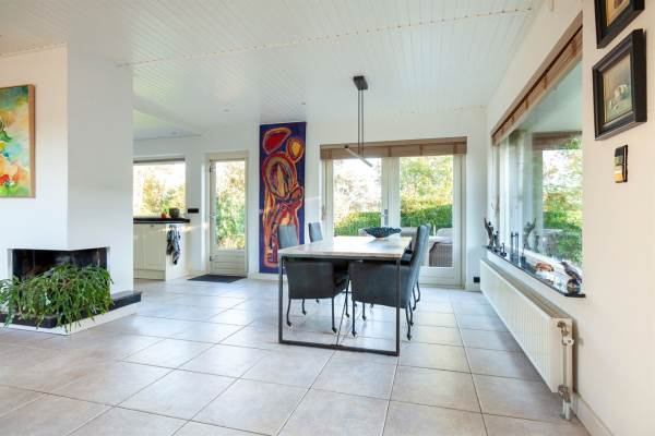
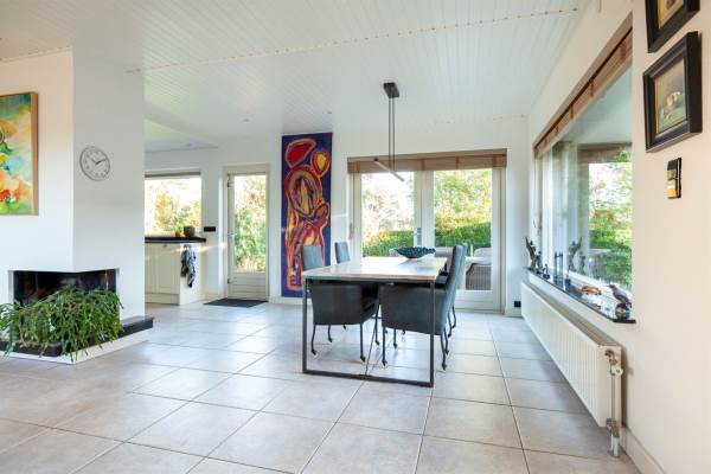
+ wall clock [78,145,113,182]
